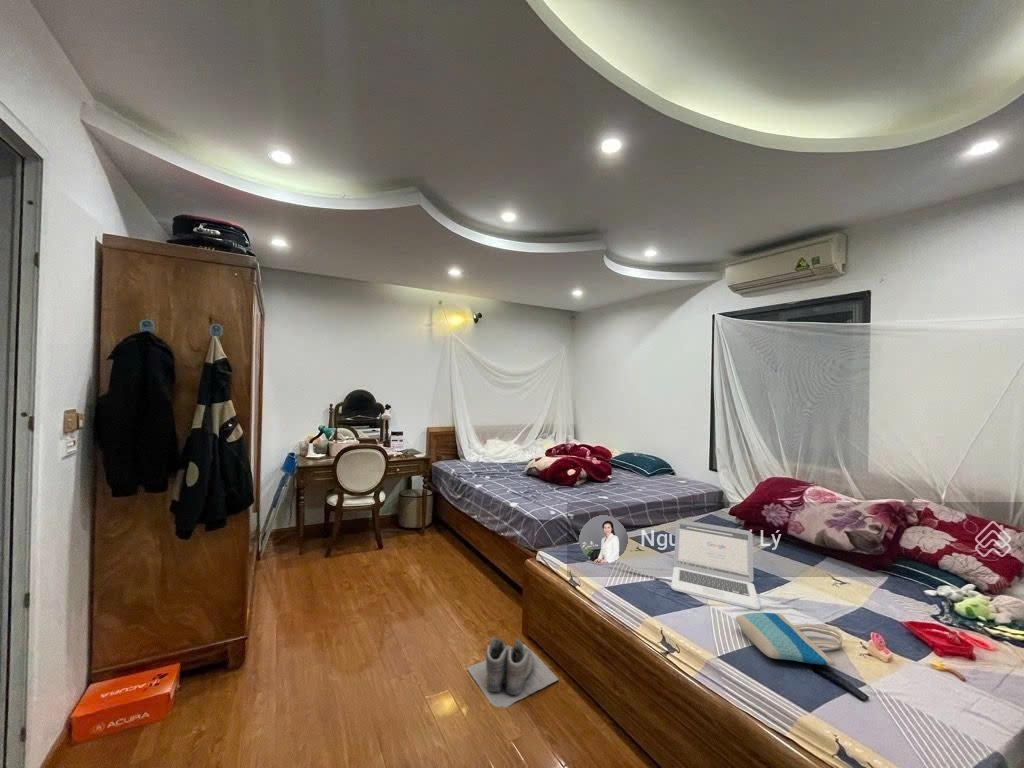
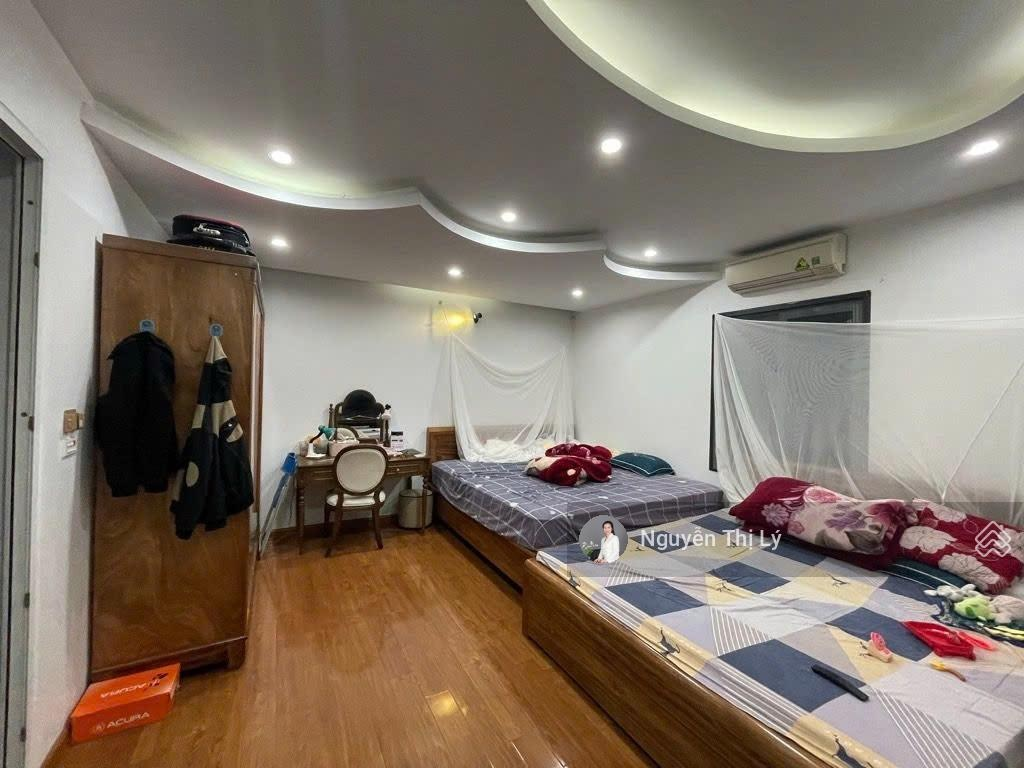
- laptop [670,519,761,611]
- boots [466,636,560,709]
- tote bag [735,612,844,667]
